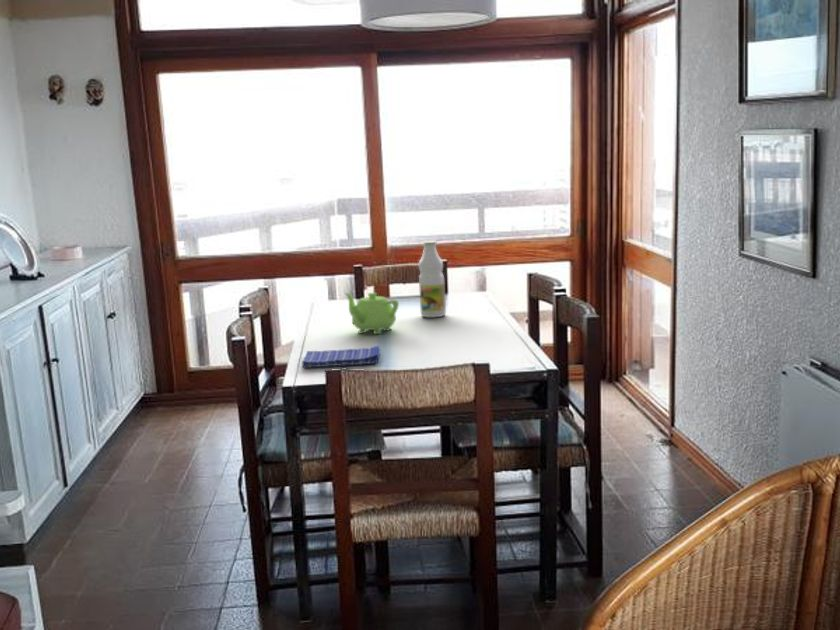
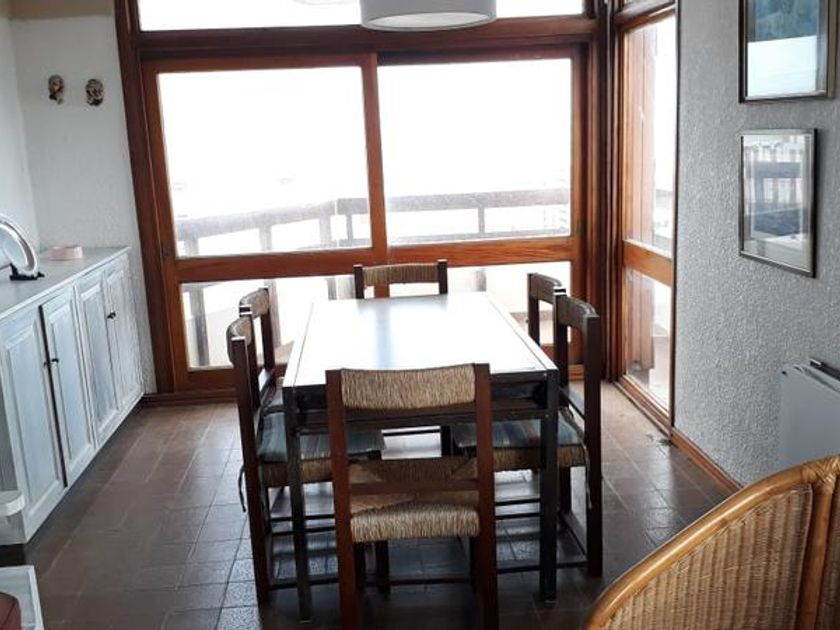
- dish towel [301,345,381,369]
- bottle [418,239,447,318]
- teapot [344,292,400,335]
